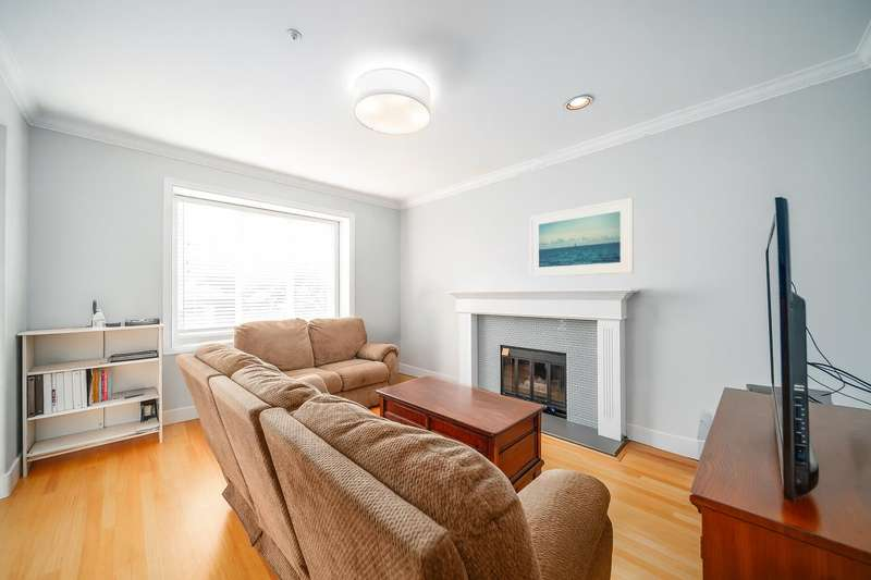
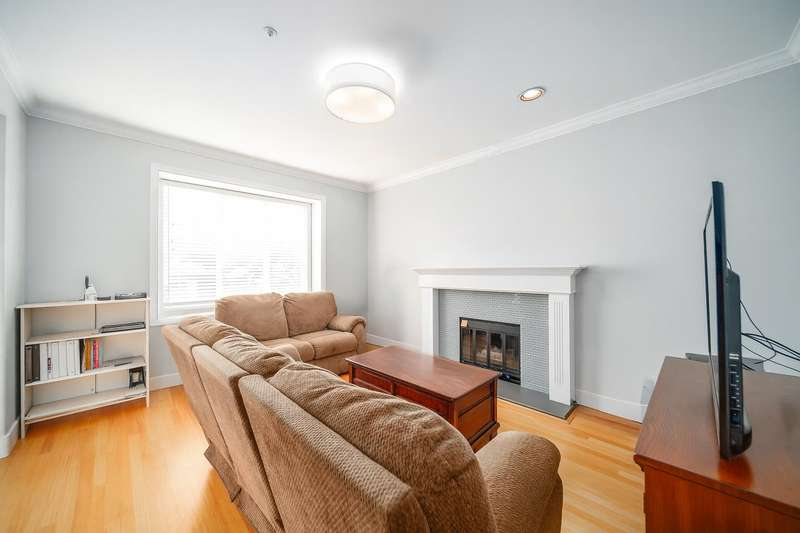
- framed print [529,197,635,277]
